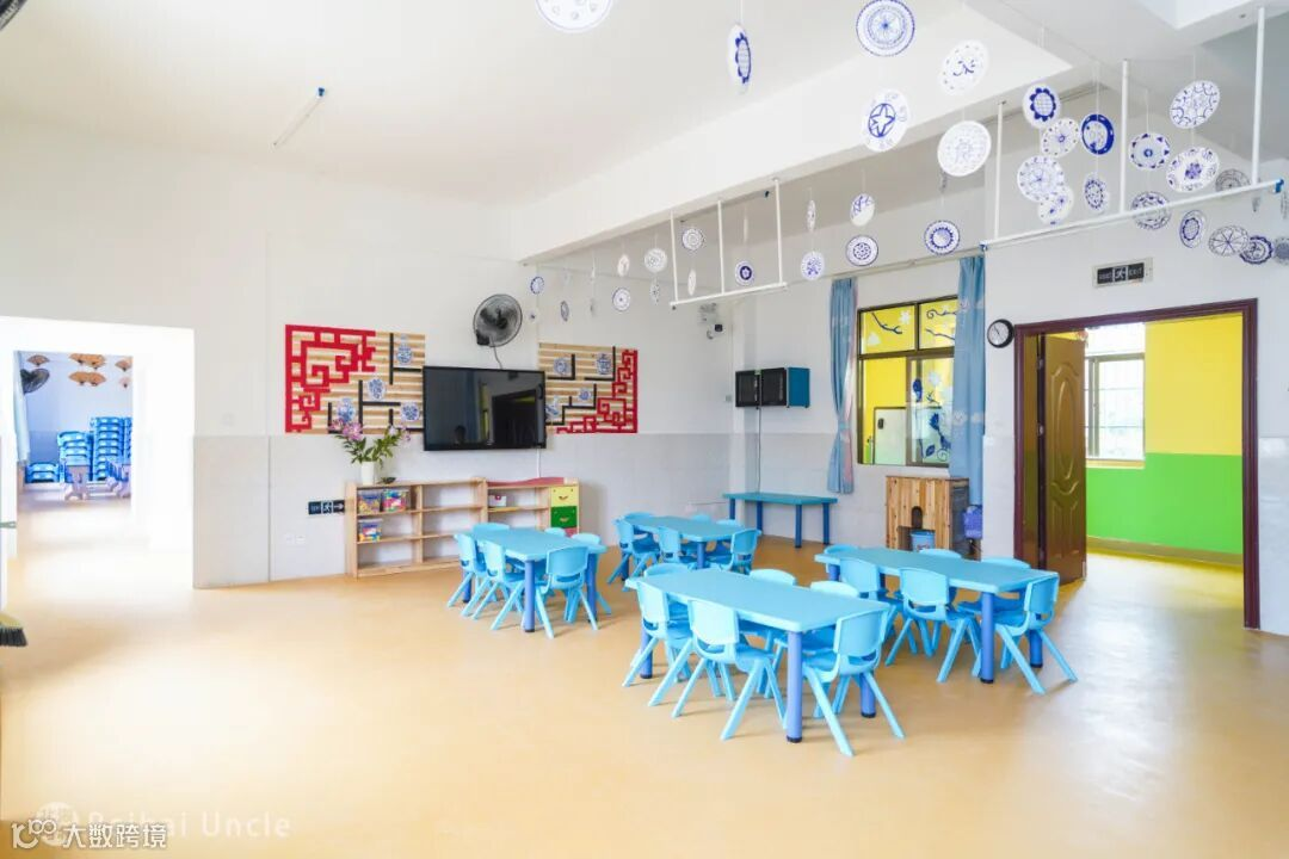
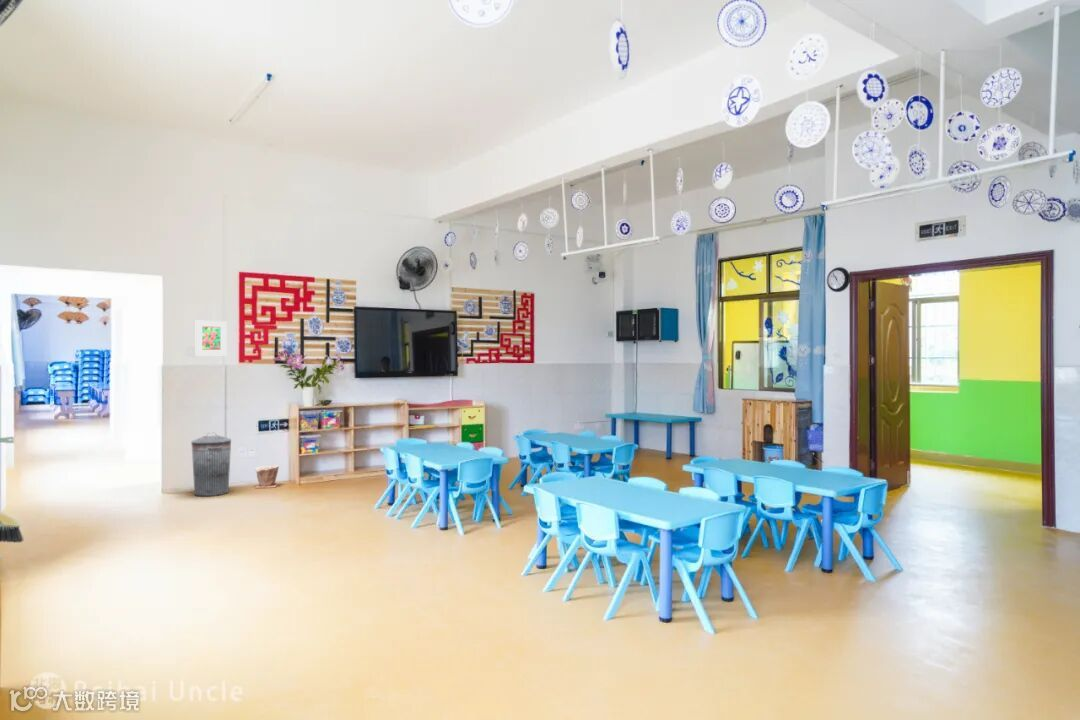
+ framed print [195,320,228,356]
+ plant pot [254,464,280,489]
+ trash can [190,431,232,497]
